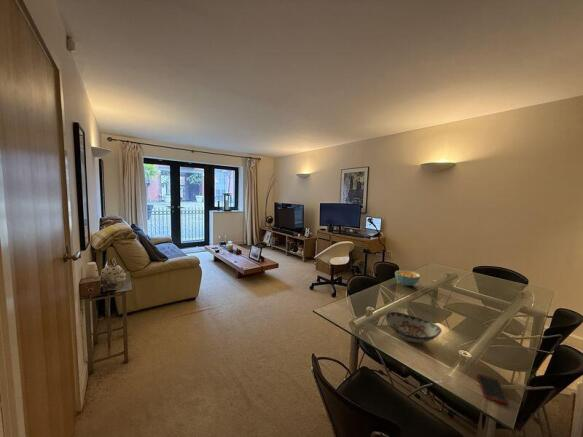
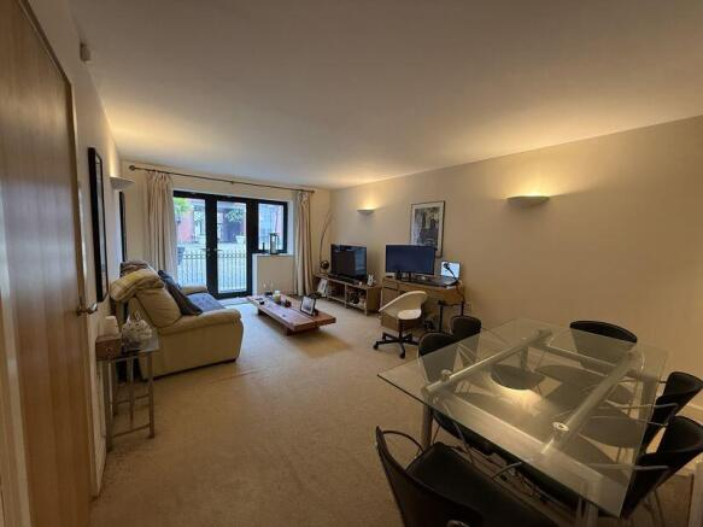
- cereal bowl [394,269,421,287]
- decorative bowl [384,311,443,344]
- cell phone [476,373,509,406]
